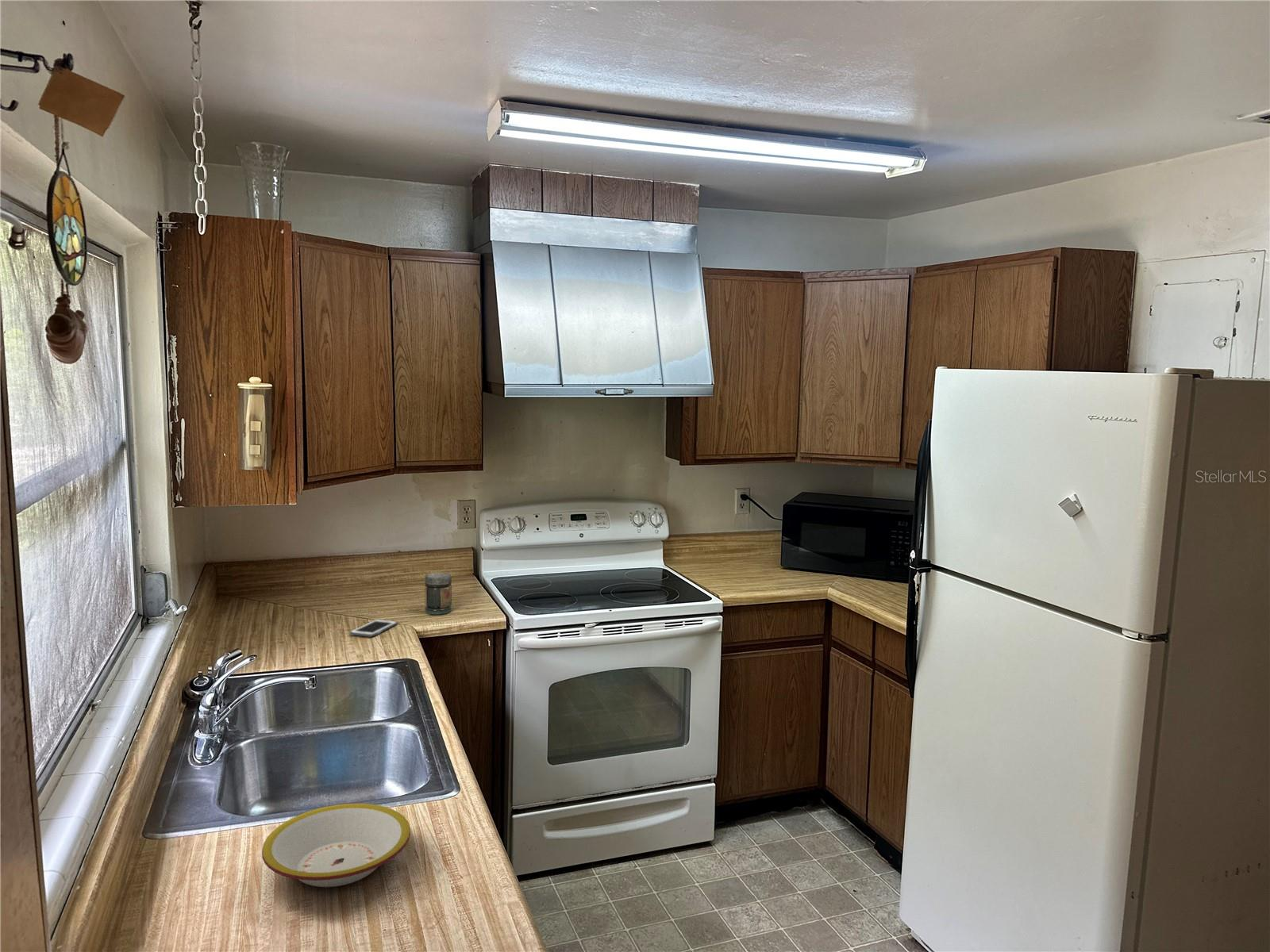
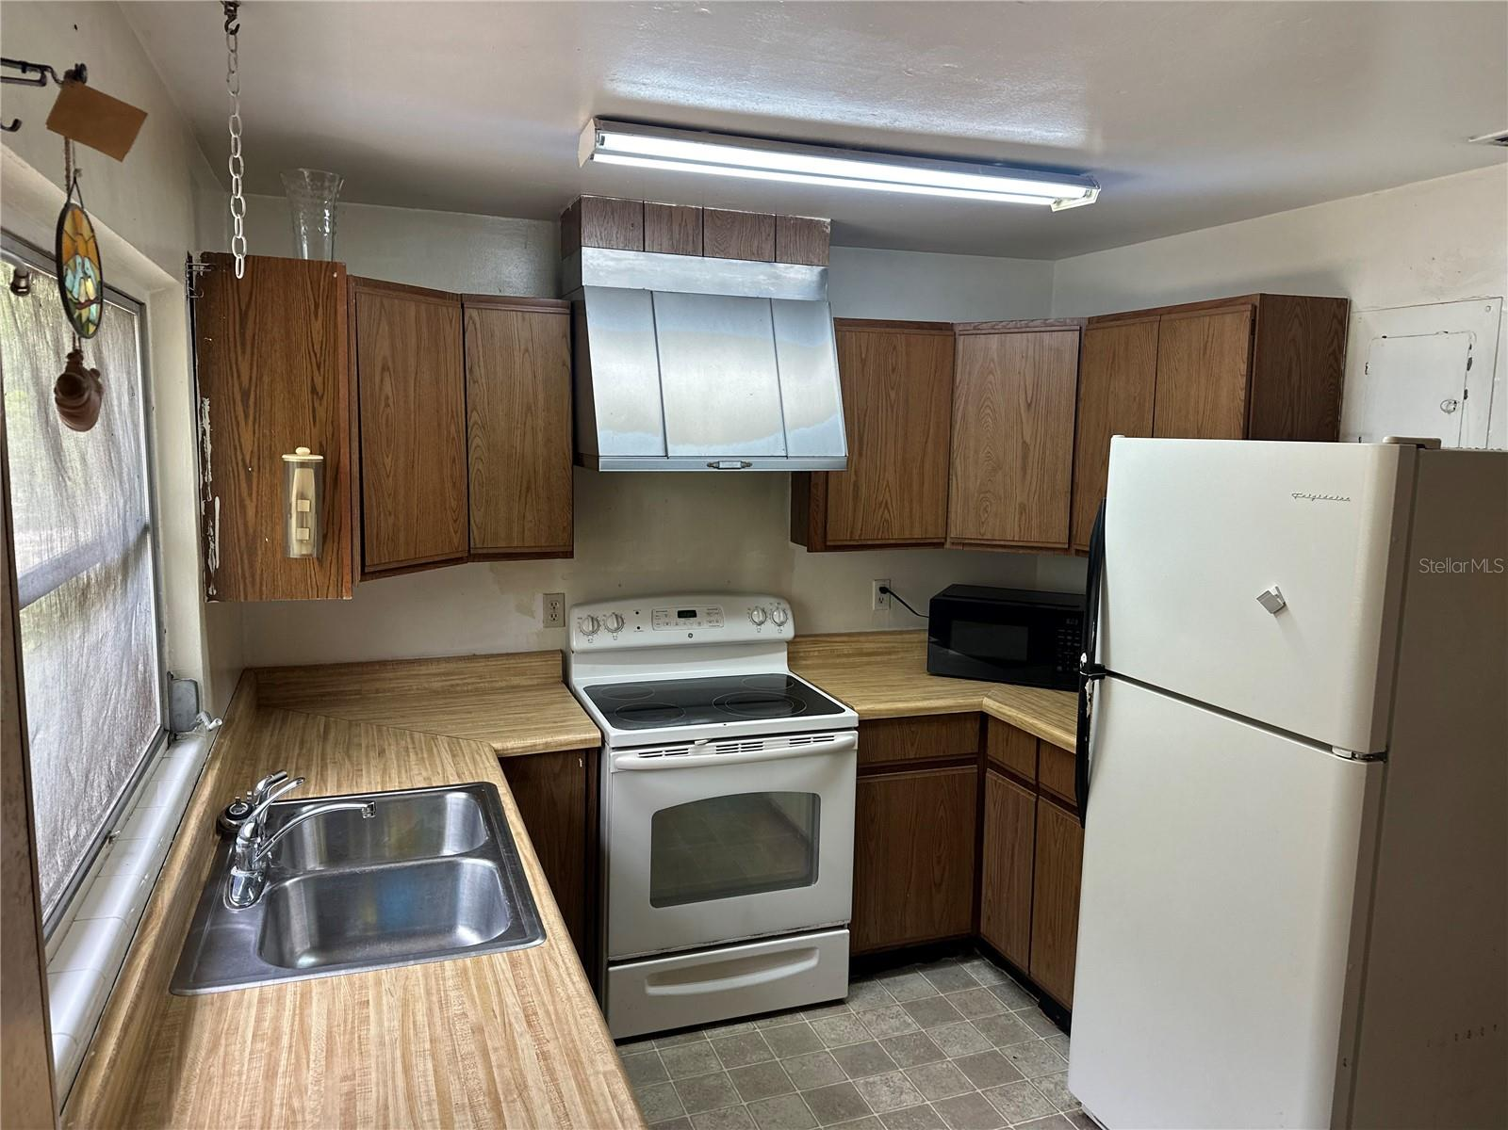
- cell phone [349,619,398,638]
- bowl [261,803,411,888]
- jar [424,572,452,616]
